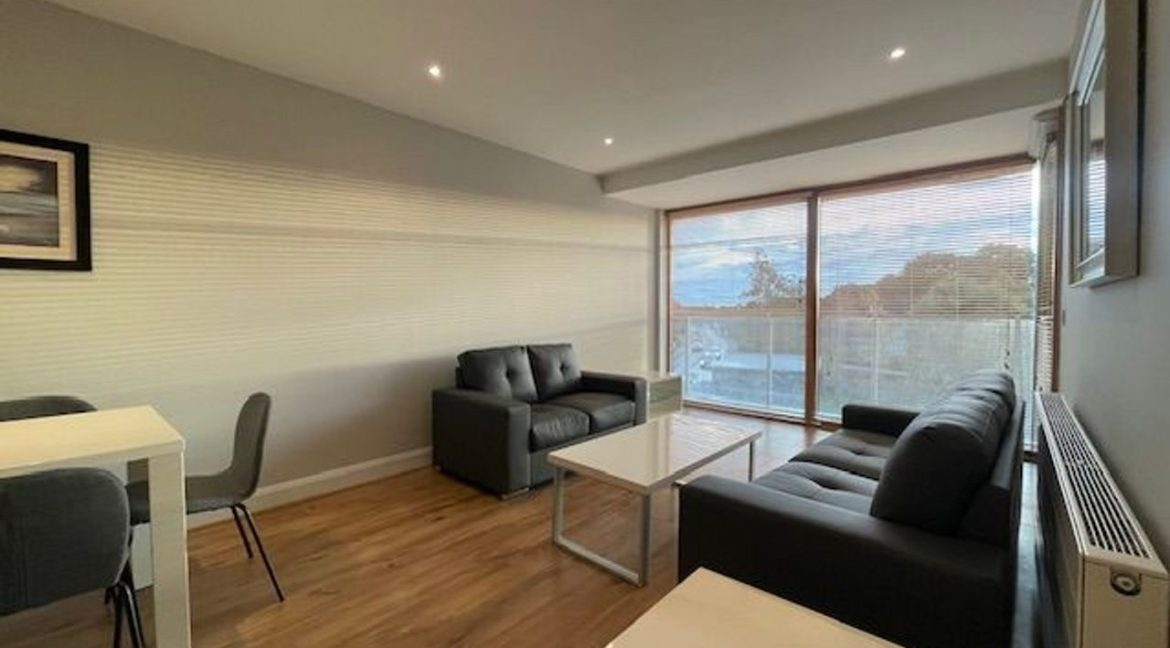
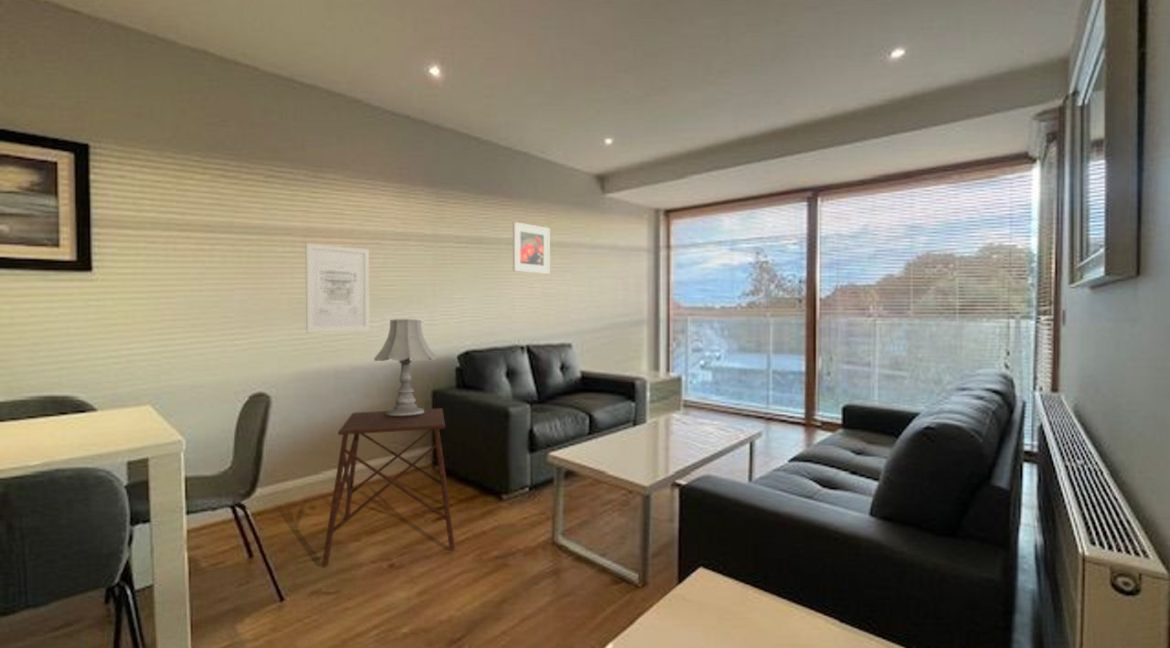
+ side table [321,407,456,569]
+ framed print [512,221,551,275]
+ wall art [305,242,371,333]
+ table lamp [373,318,437,415]
